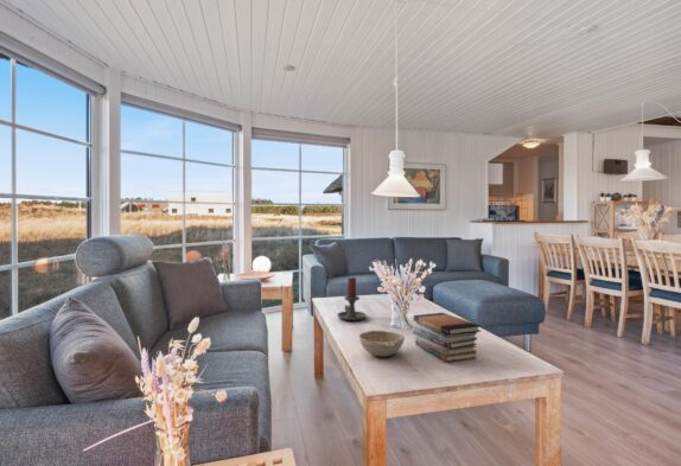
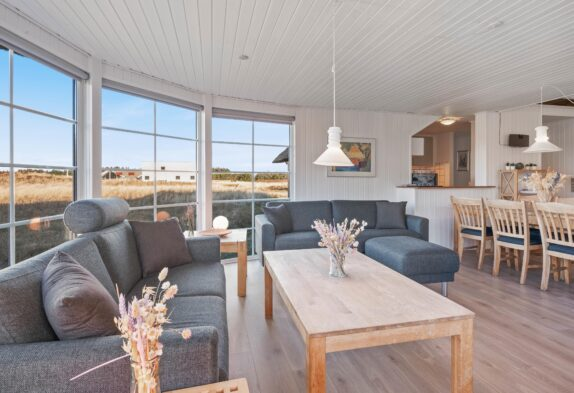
- candle holder [336,276,368,321]
- decorative bowl [358,330,406,358]
- book stack [412,312,482,363]
